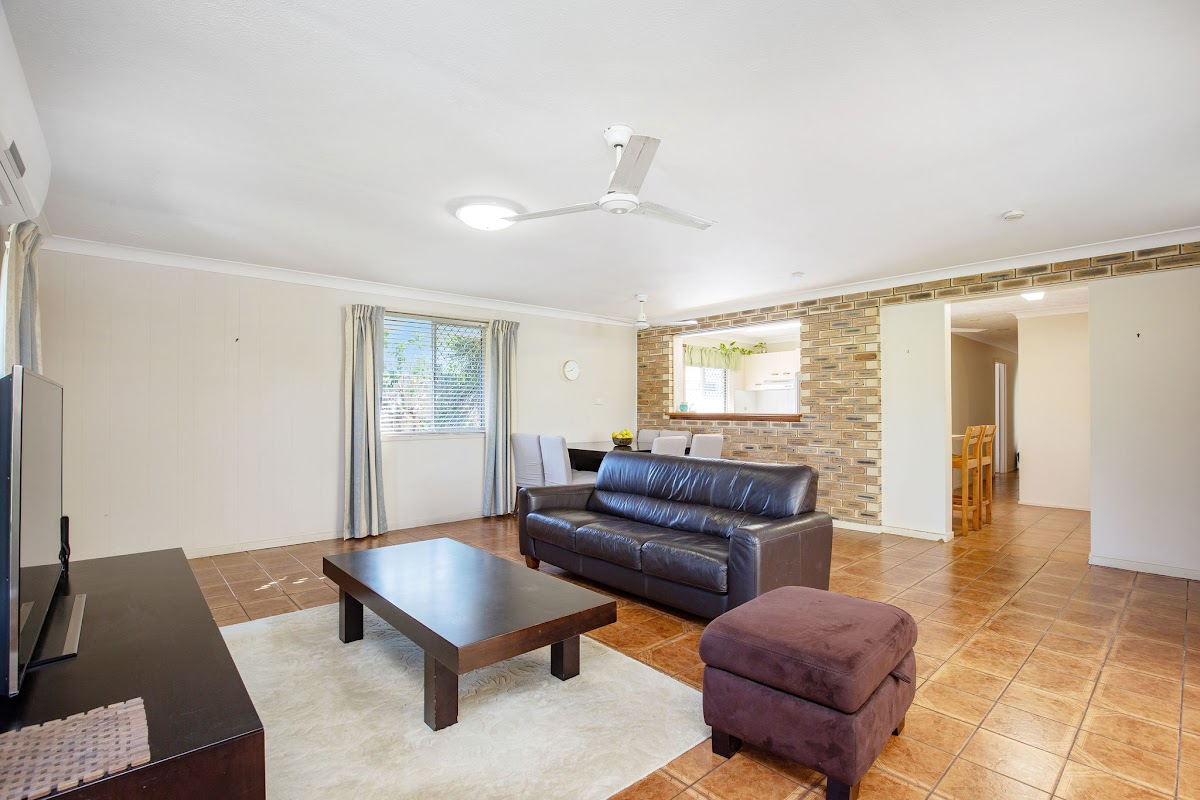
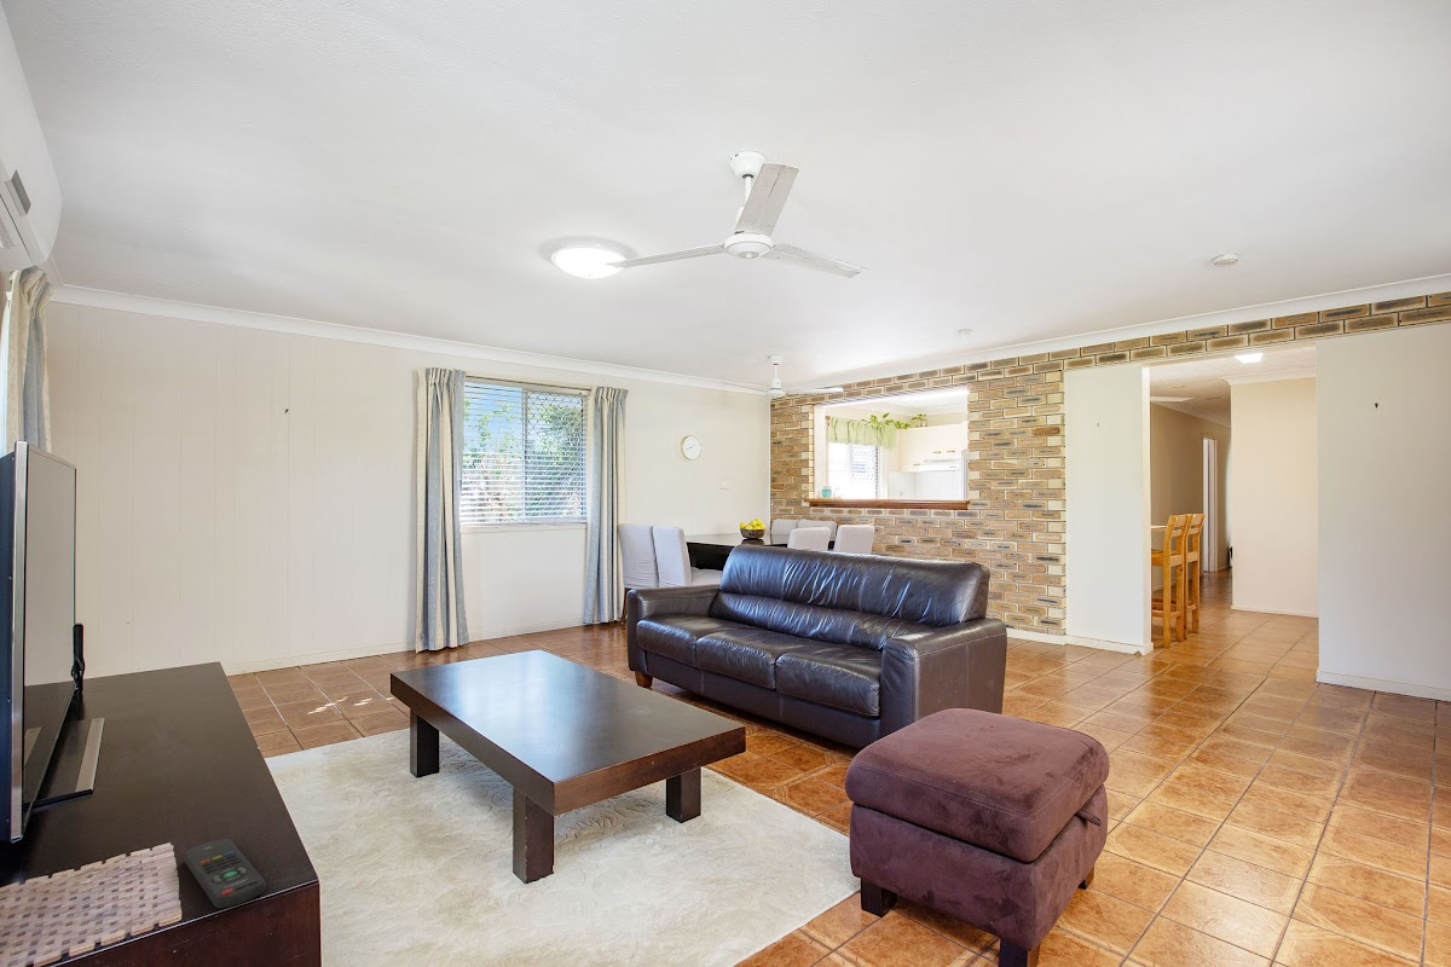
+ remote control [183,838,267,910]
